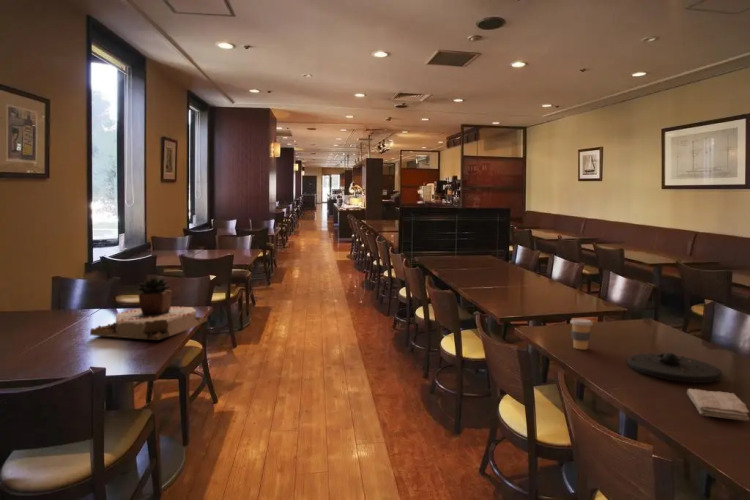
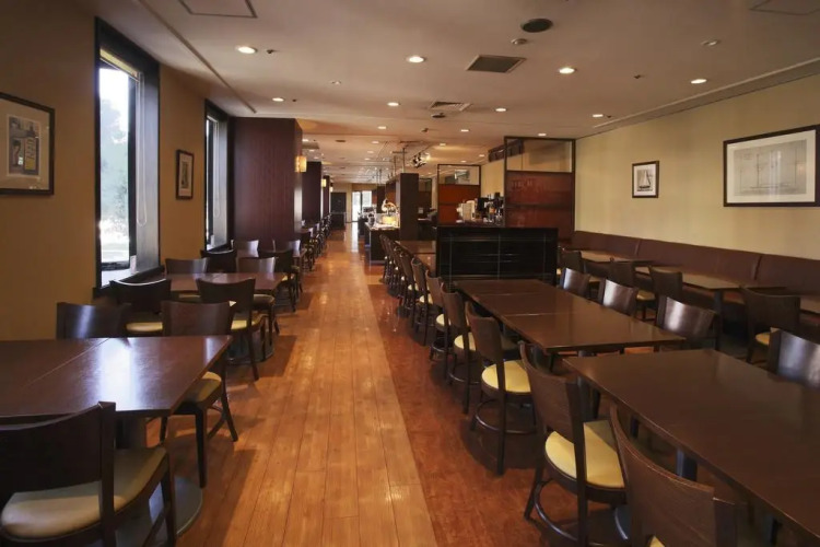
- washcloth [686,388,750,421]
- plate [626,352,723,384]
- succulent plant [89,276,208,341]
- coffee cup [569,318,594,351]
